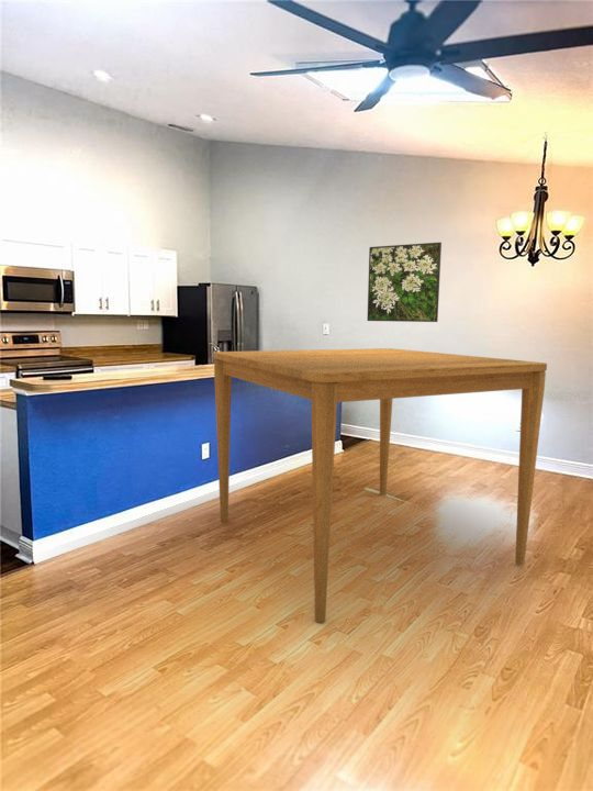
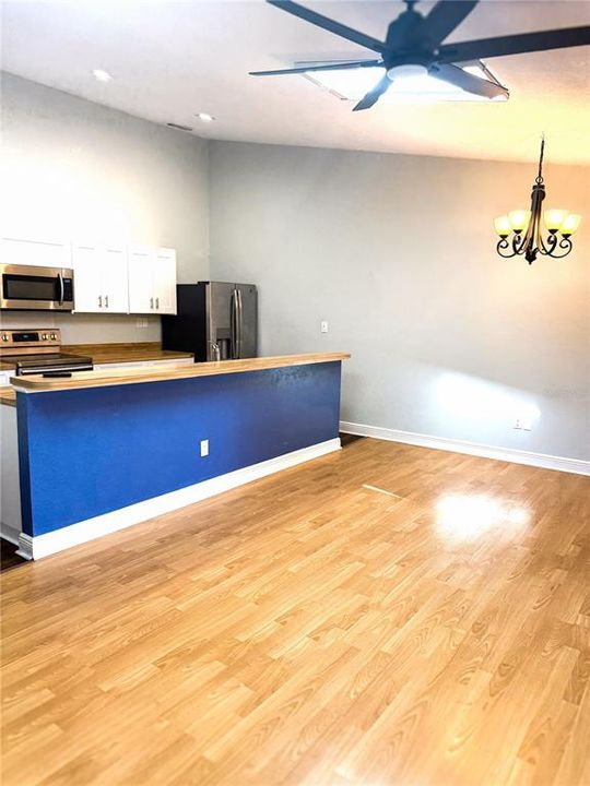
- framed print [366,242,443,323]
- dining table [212,347,548,623]
